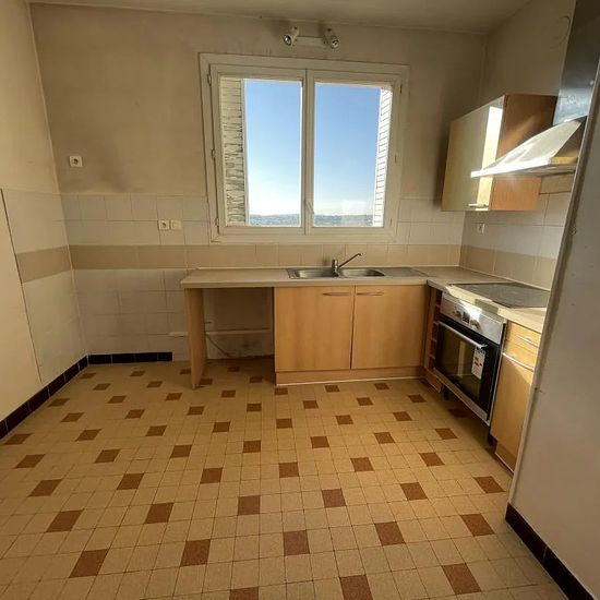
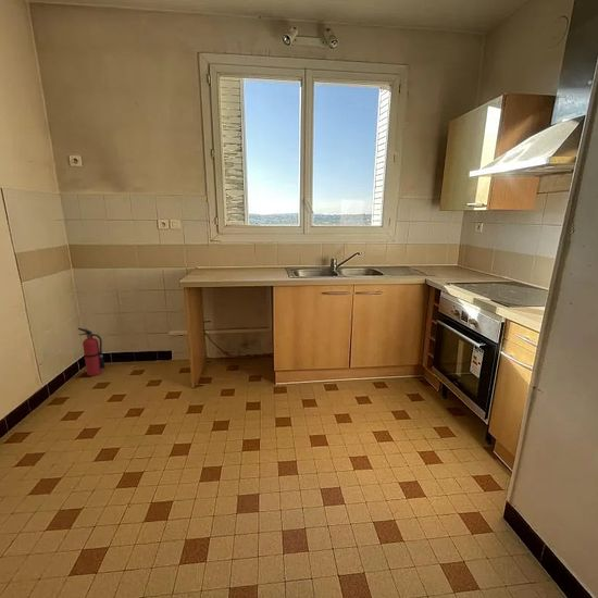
+ fire extinguisher [77,327,107,377]
